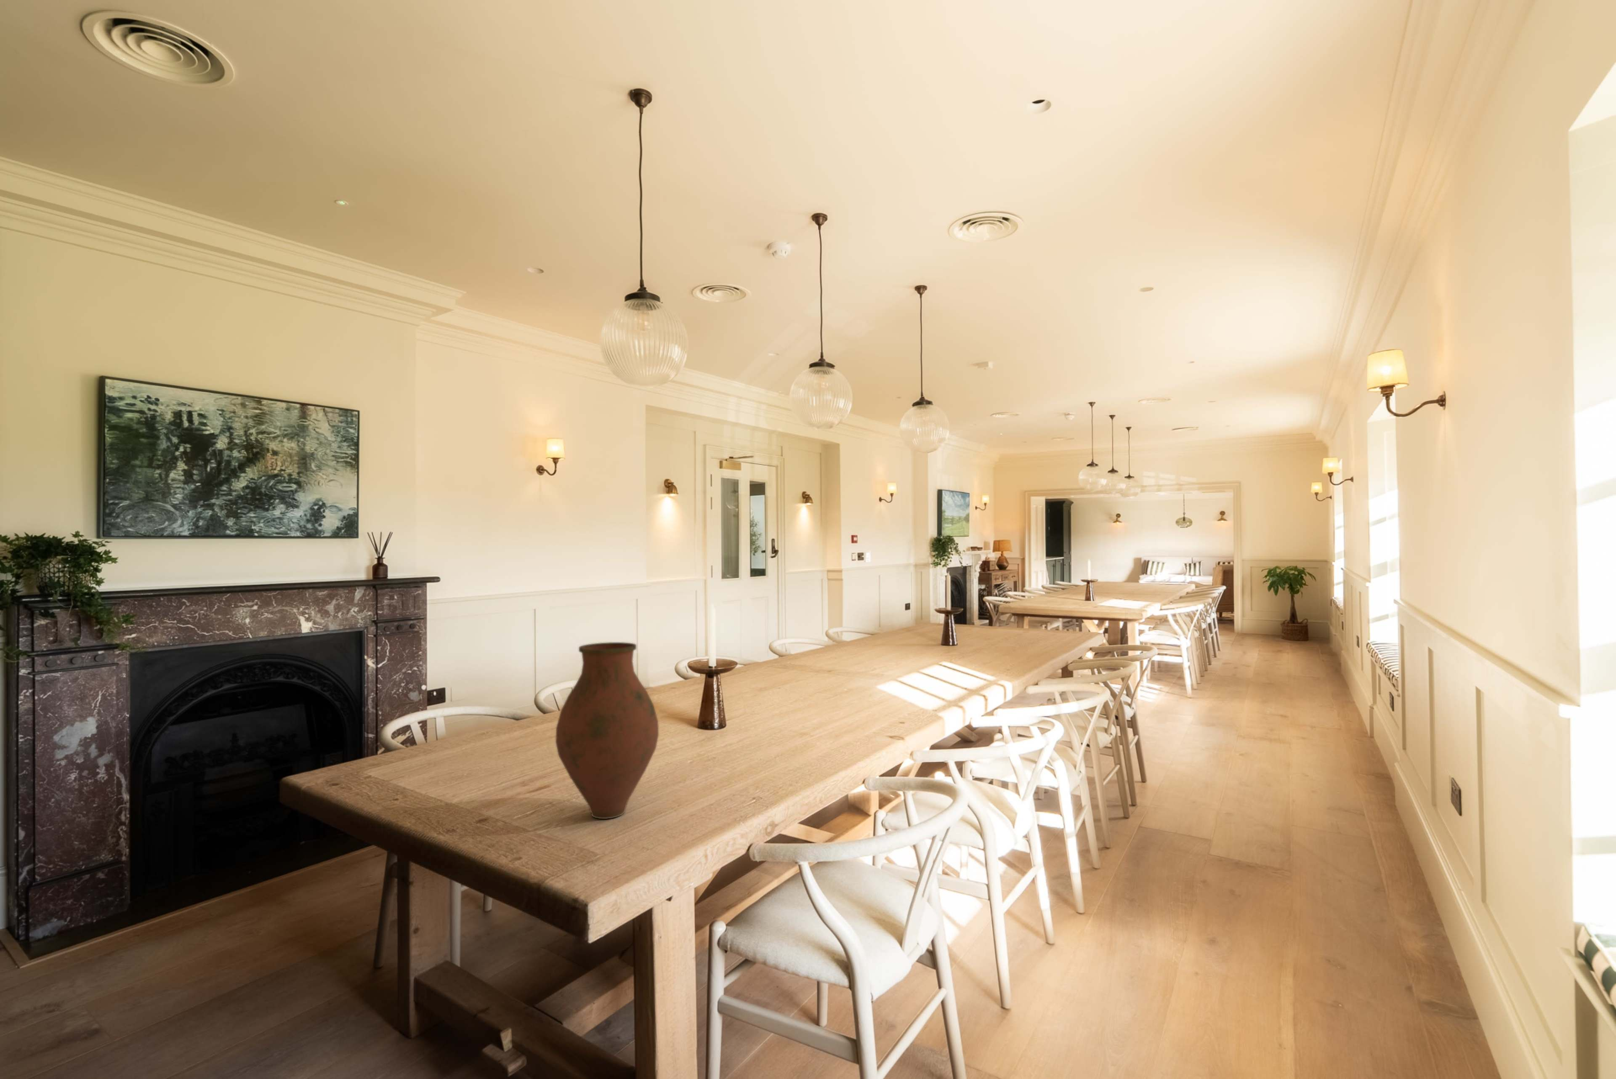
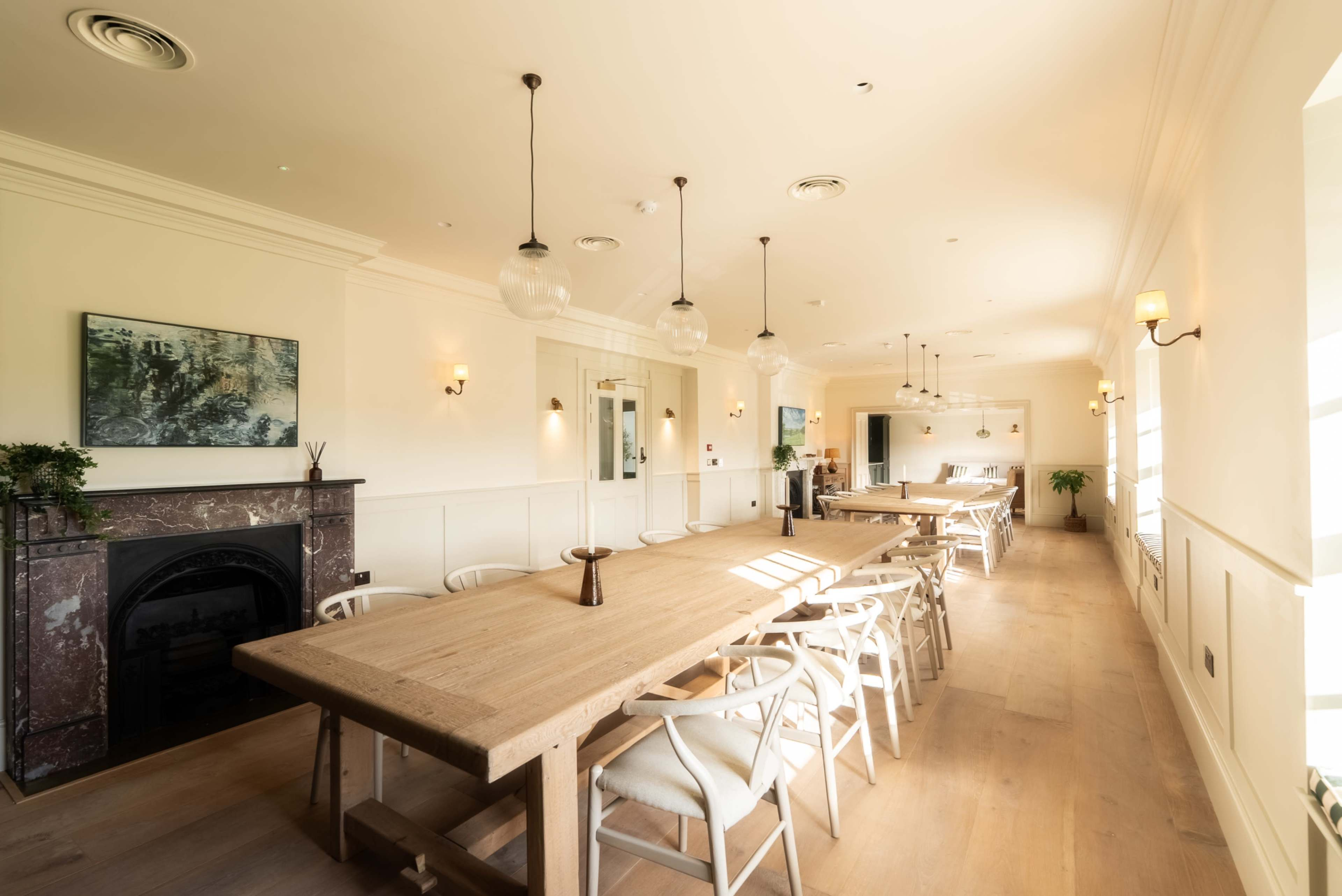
- vase [555,642,659,819]
